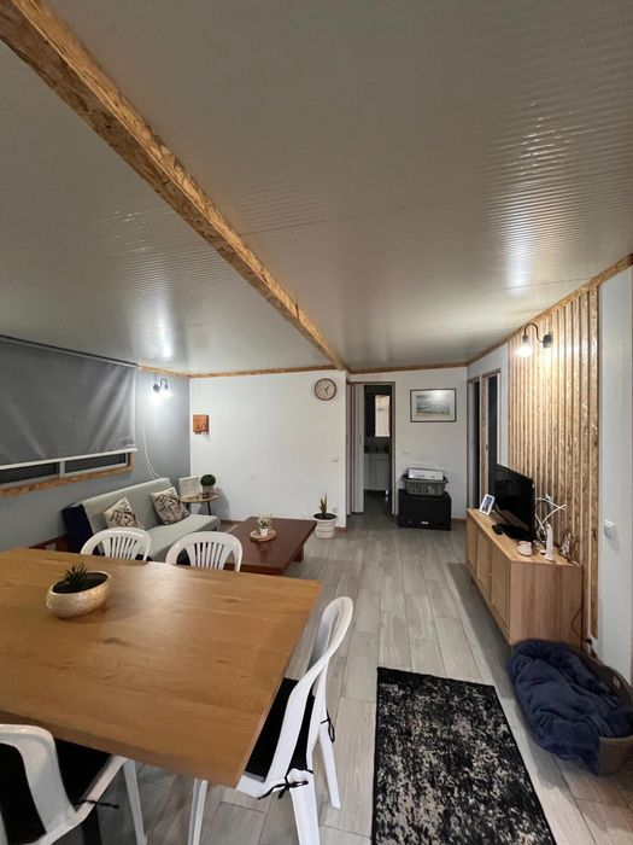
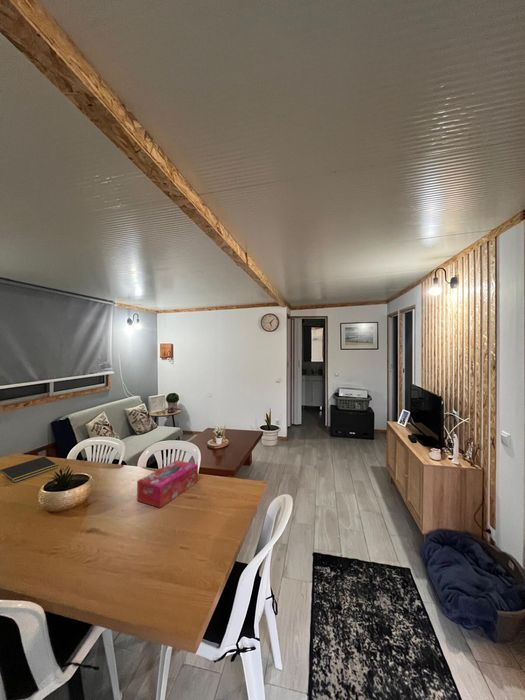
+ tissue box [136,459,199,509]
+ notepad [0,456,59,483]
